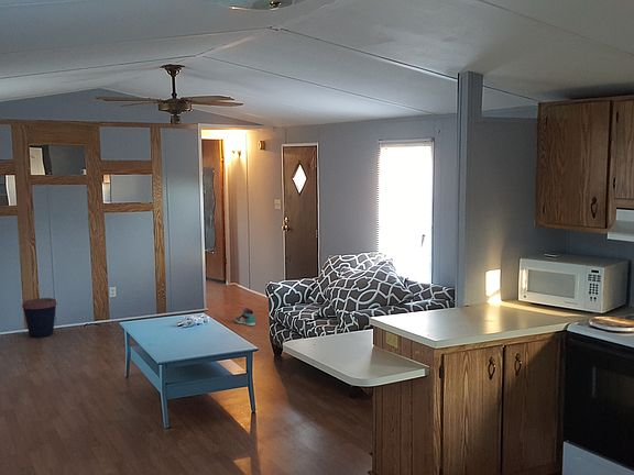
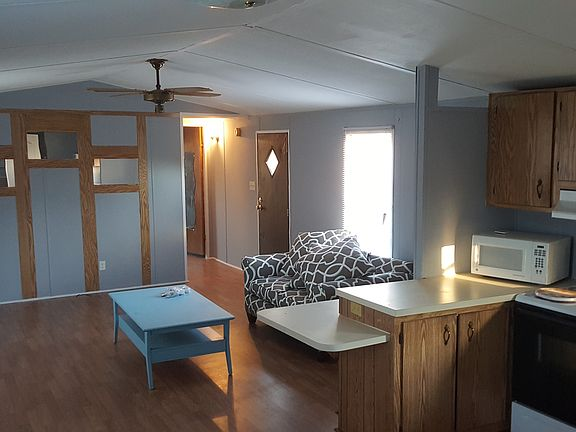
- sneaker [233,307,256,327]
- coffee cup [21,297,58,339]
